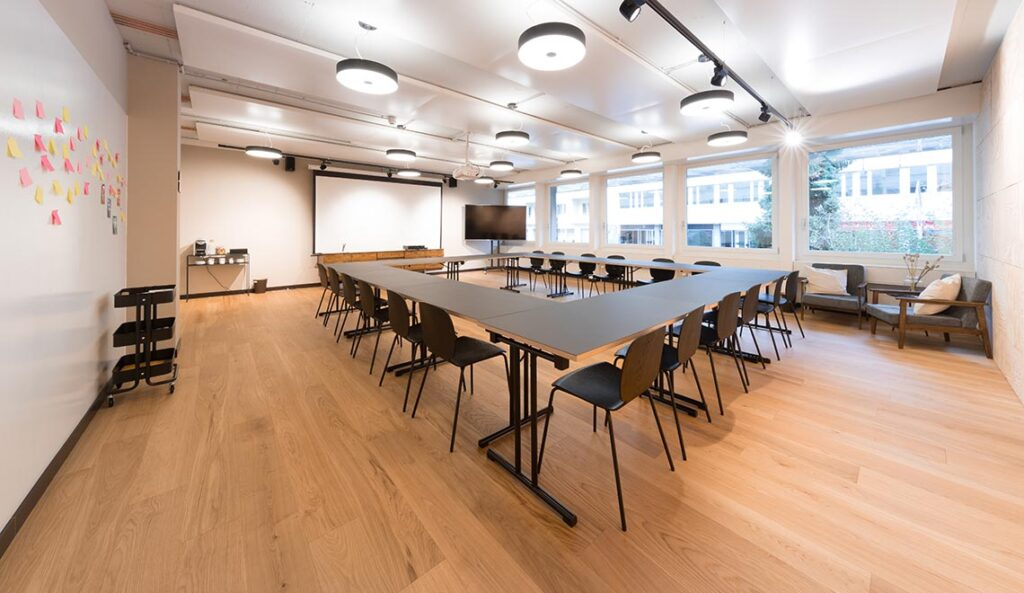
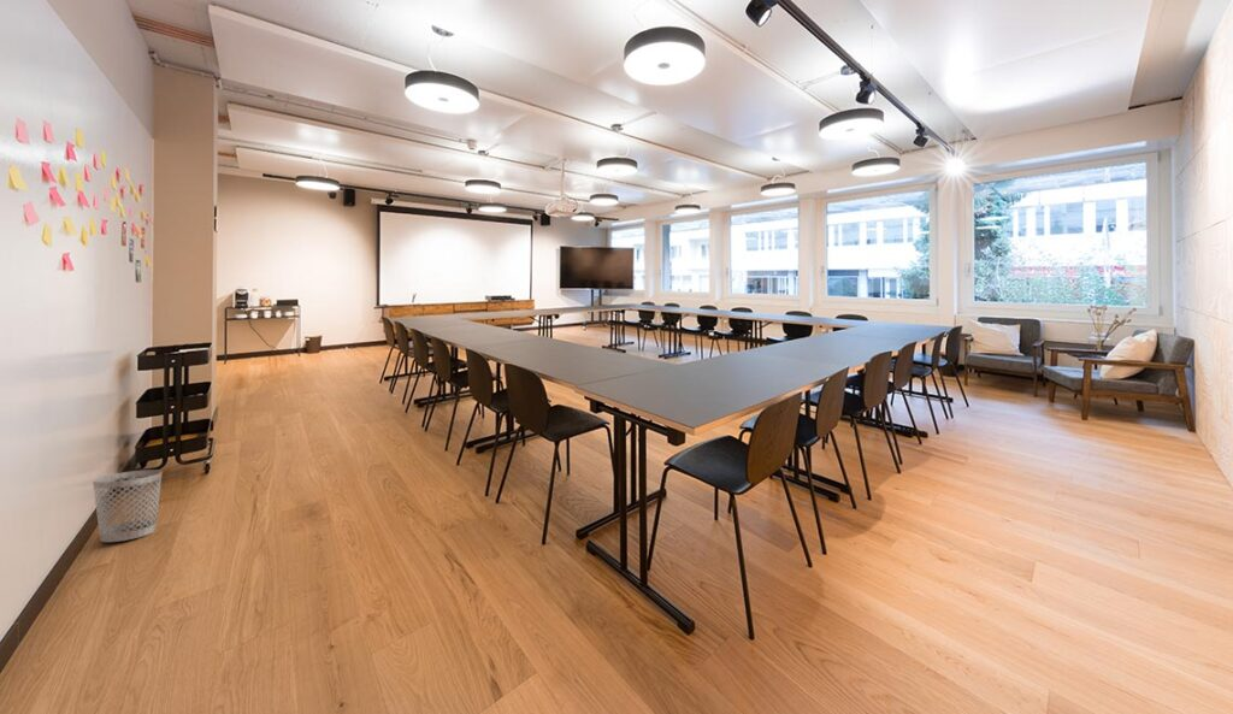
+ wastebasket [92,468,164,543]
